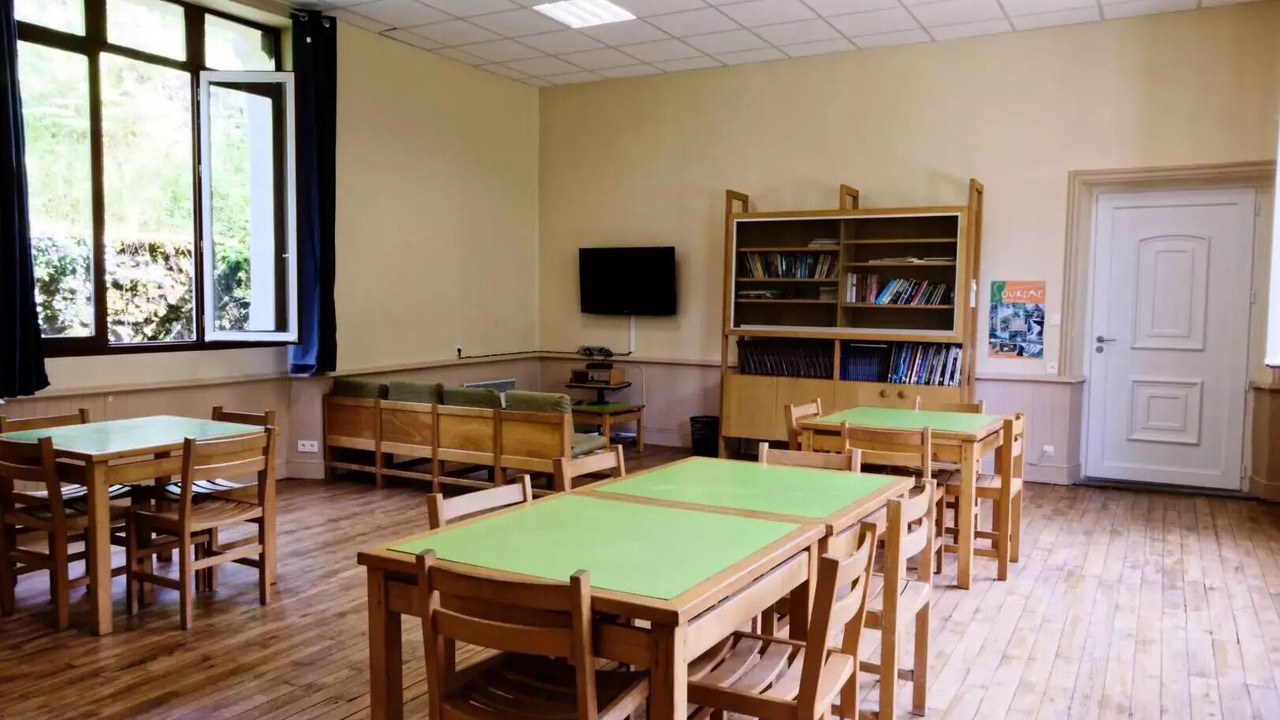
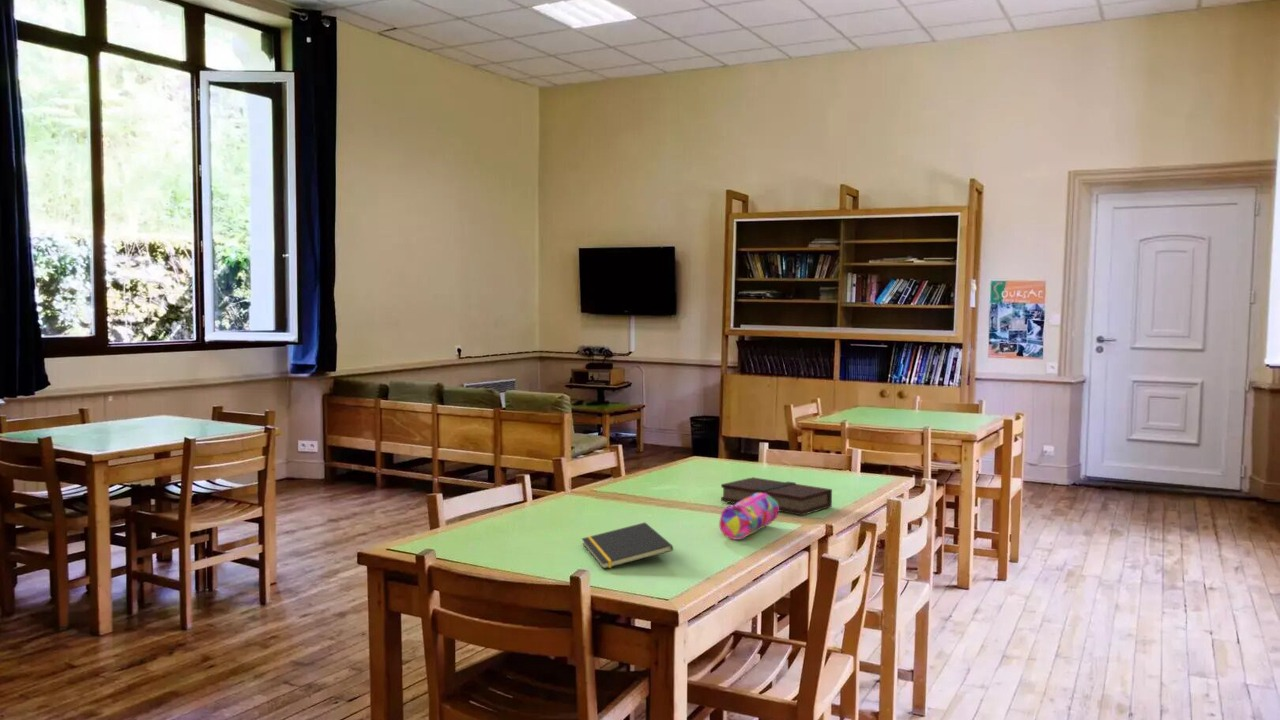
+ notepad [581,522,674,570]
+ book [720,476,833,516]
+ pencil case [718,493,780,541]
